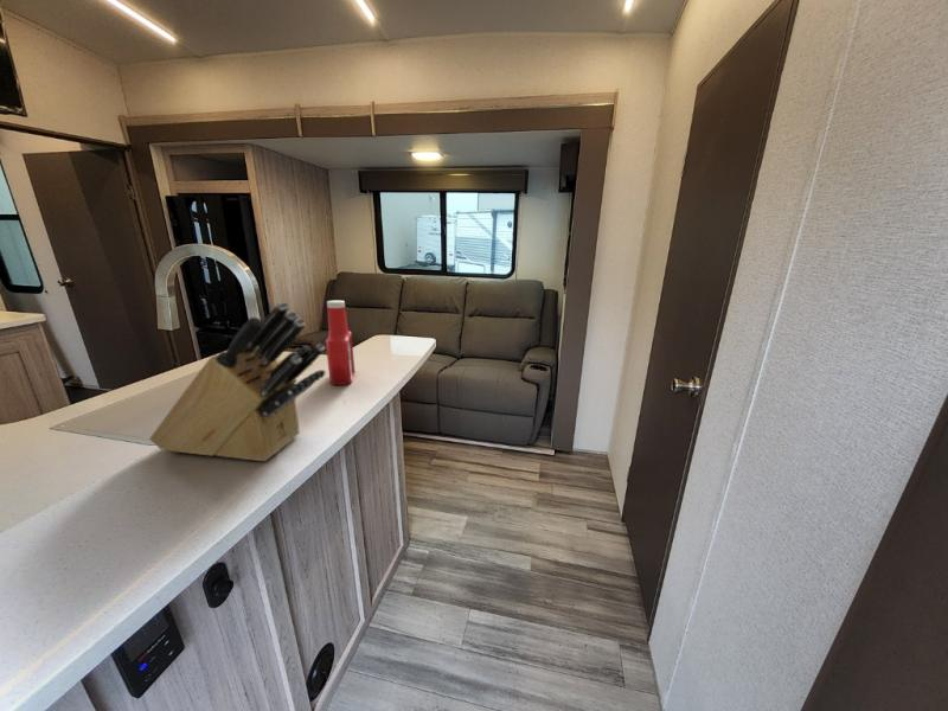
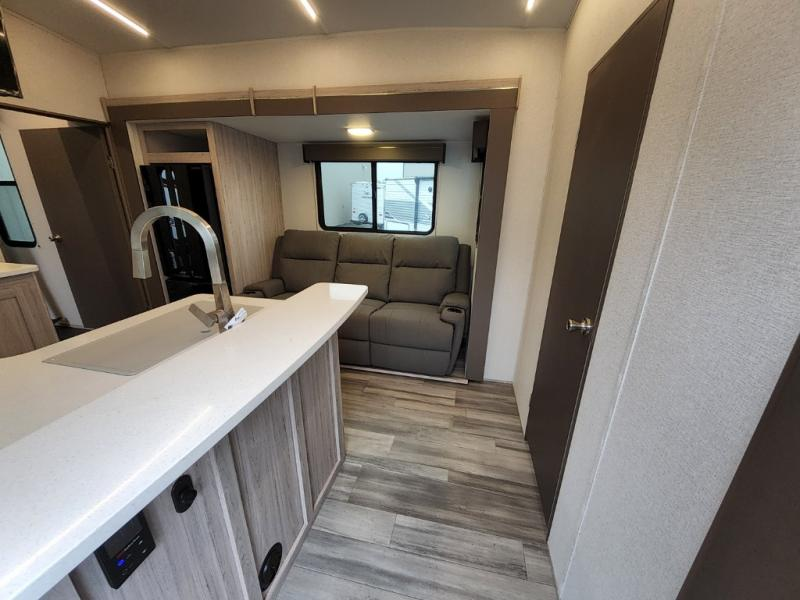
- knife block [148,301,326,462]
- soap bottle [325,300,356,386]
